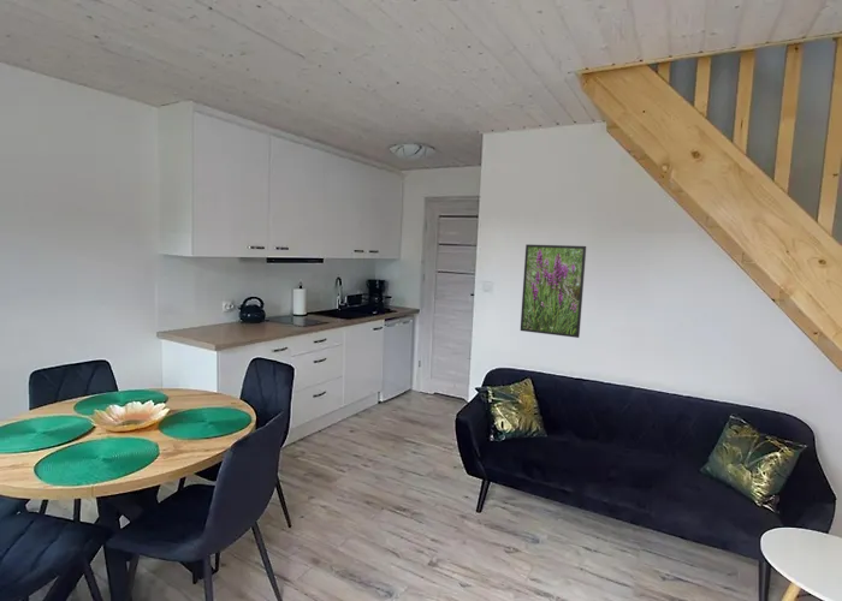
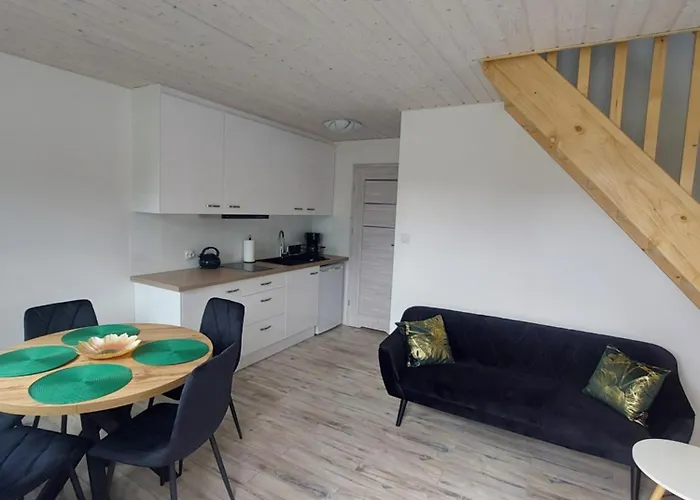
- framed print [520,243,587,339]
